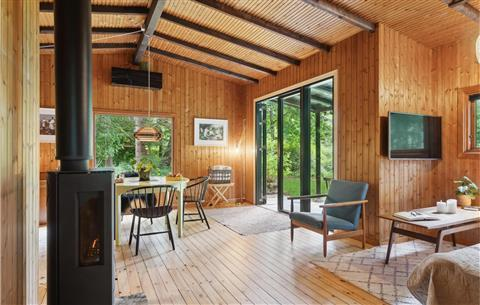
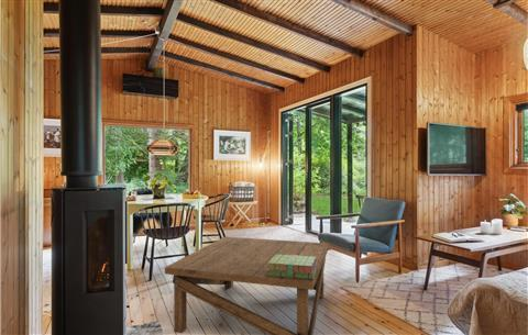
+ stack of books [266,255,318,279]
+ coffee table [164,236,330,335]
